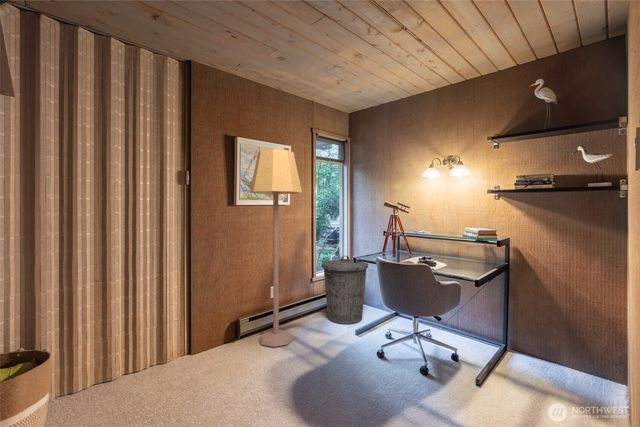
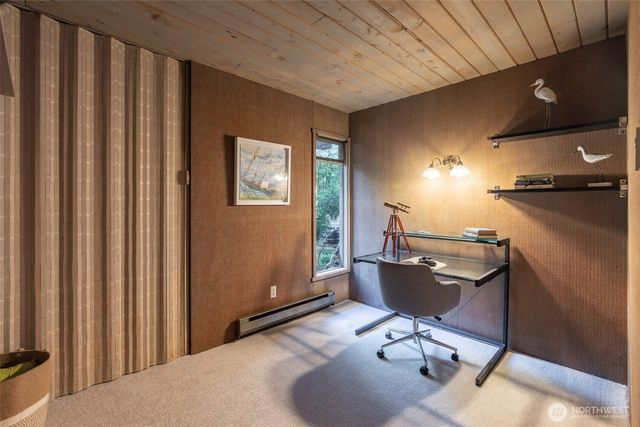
- trash can [321,255,369,325]
- lamp [249,148,303,348]
